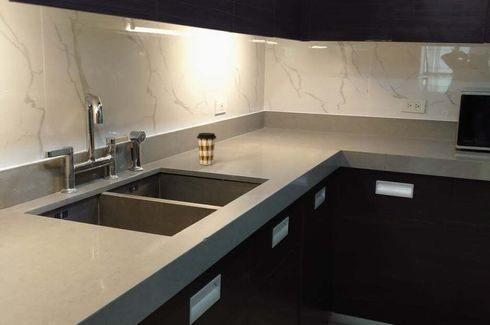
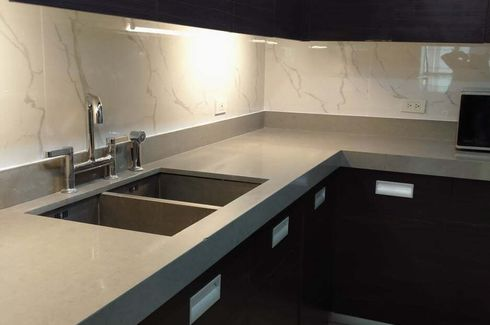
- coffee cup [196,132,217,166]
